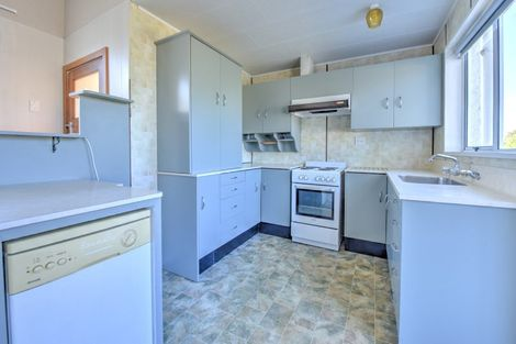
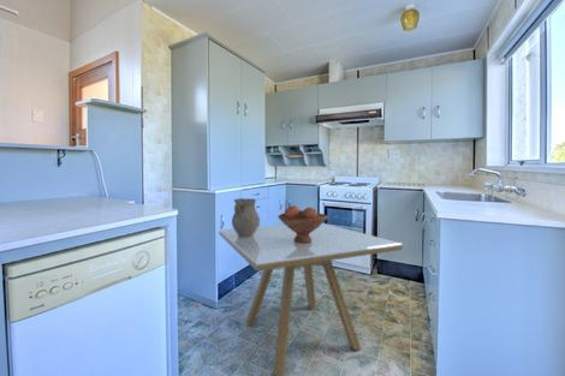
+ dining table [218,222,404,376]
+ ceramic pitcher [231,197,261,238]
+ fruit bowl [276,204,329,244]
